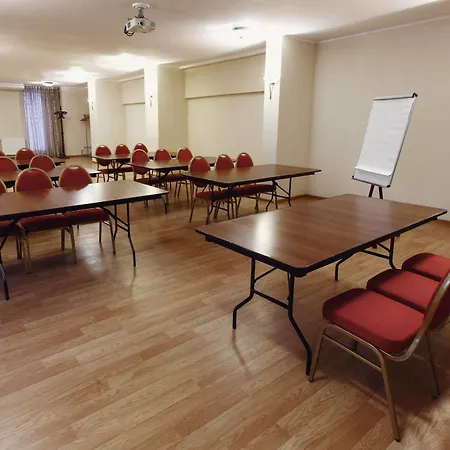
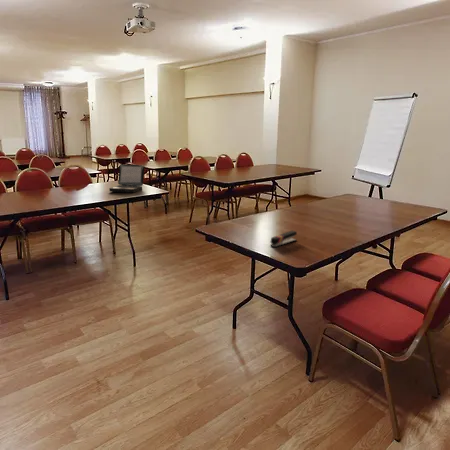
+ stapler [269,230,298,248]
+ laptop [108,163,145,194]
